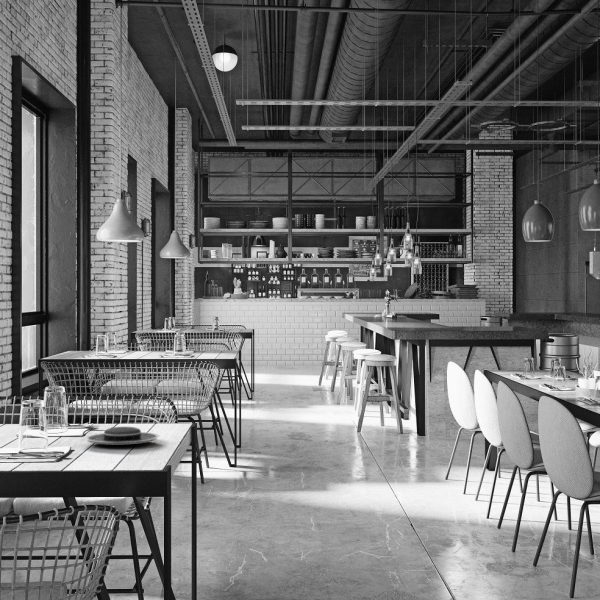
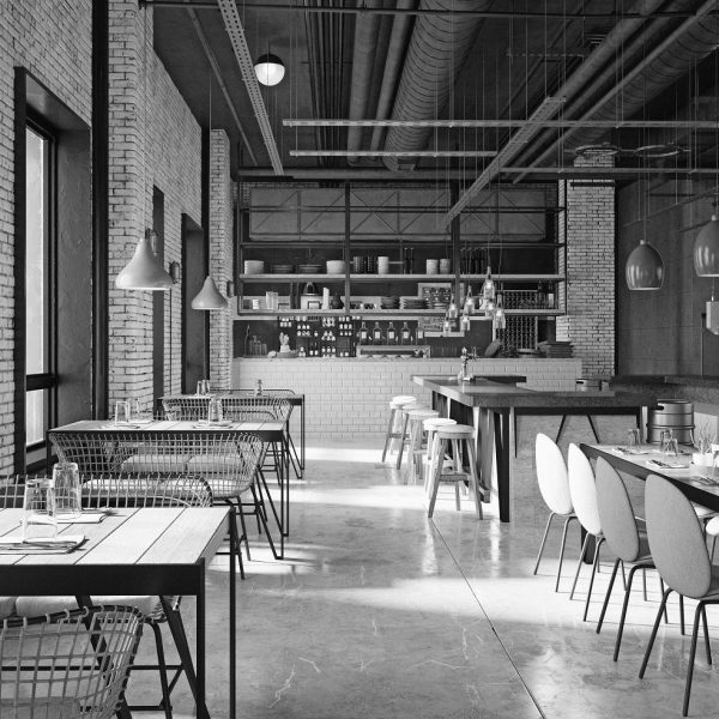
- plate [84,426,161,445]
